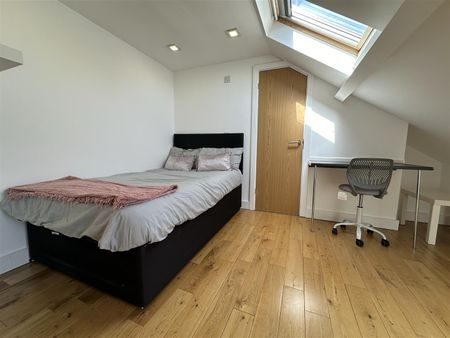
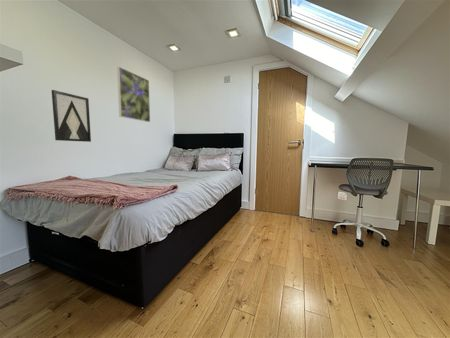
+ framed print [116,65,151,123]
+ wall art [51,89,92,143]
